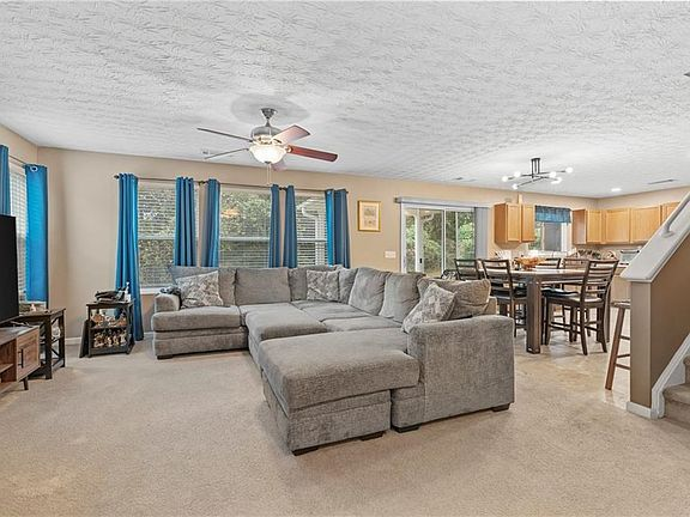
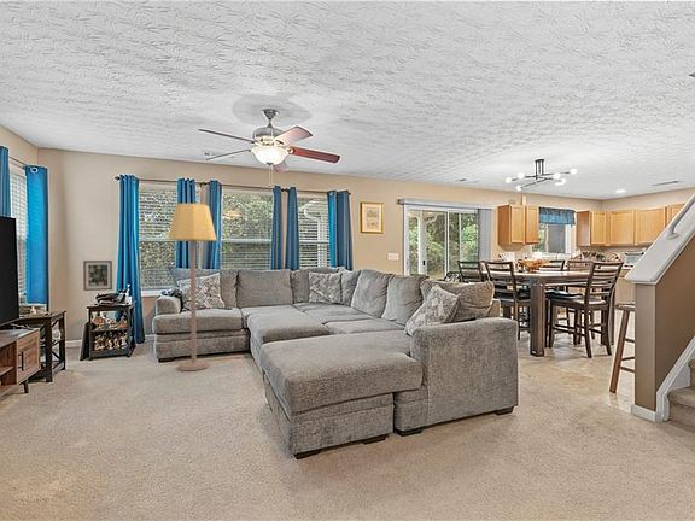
+ wall art [82,259,113,292]
+ lamp [167,203,217,371]
